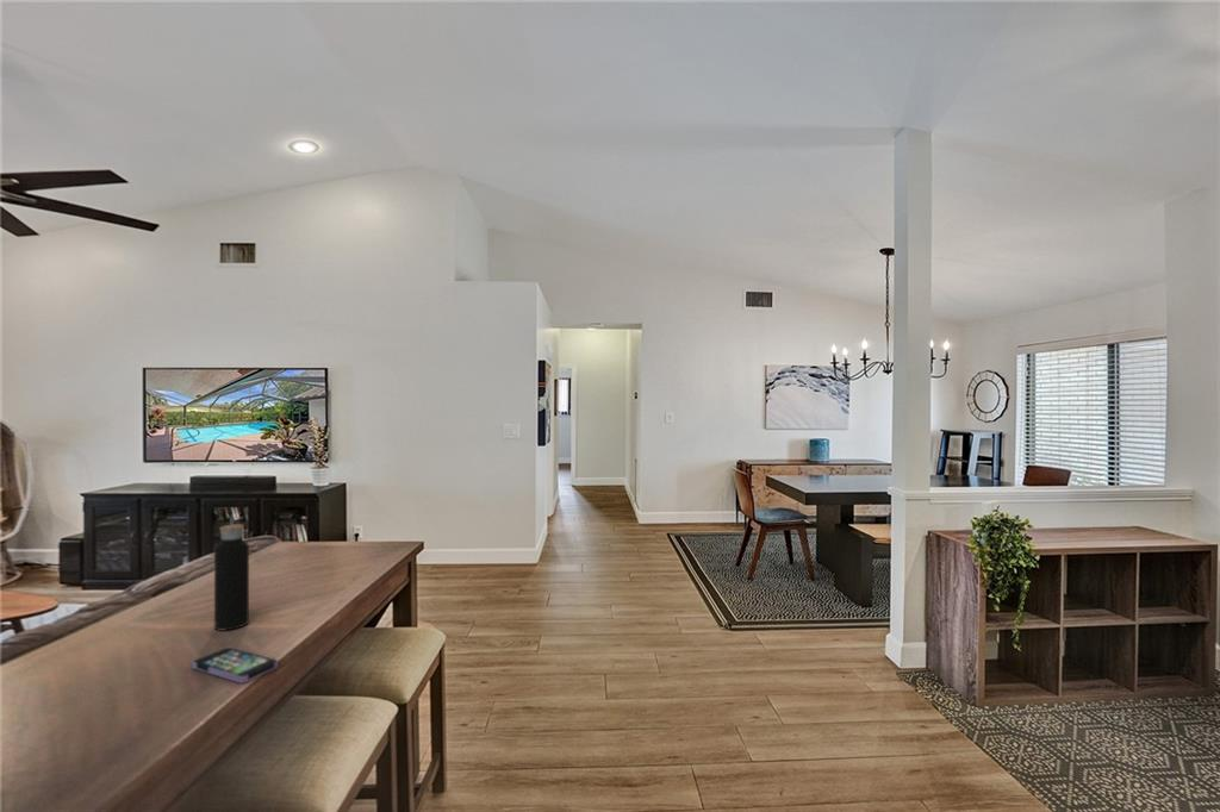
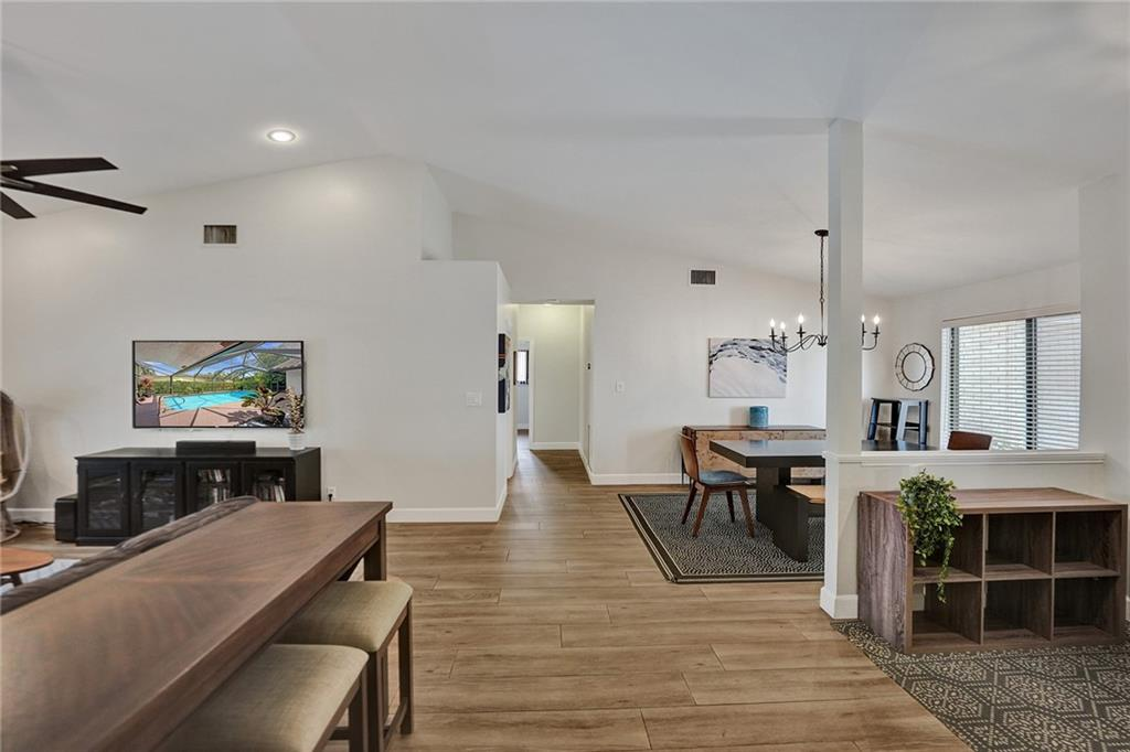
- water bottle [213,516,250,631]
- smartphone [191,647,279,685]
